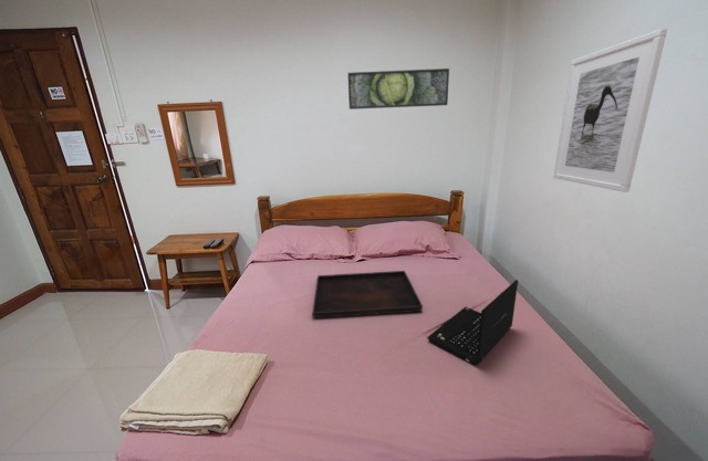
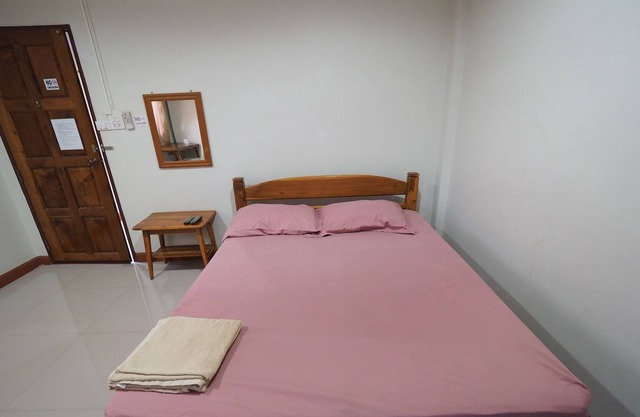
- serving tray [311,270,424,319]
- laptop [426,279,519,366]
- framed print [346,67,450,111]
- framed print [552,28,668,193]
